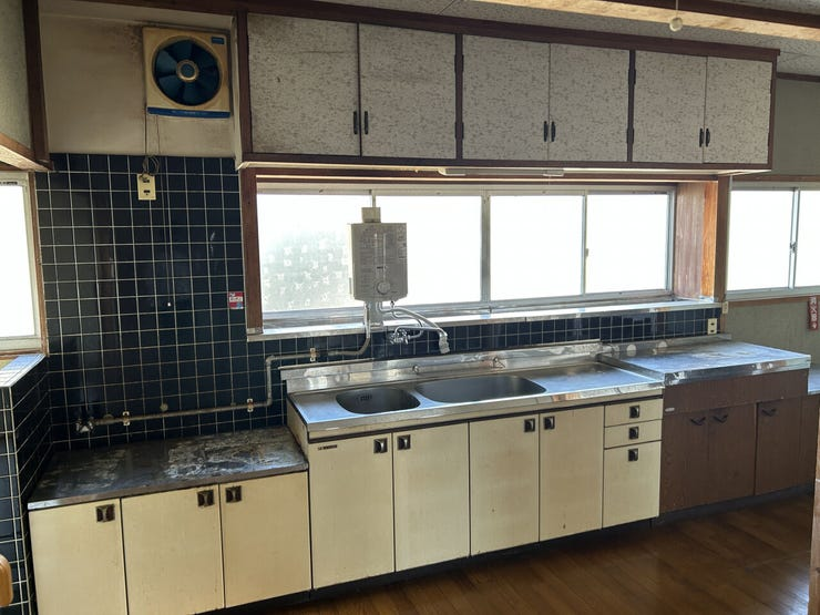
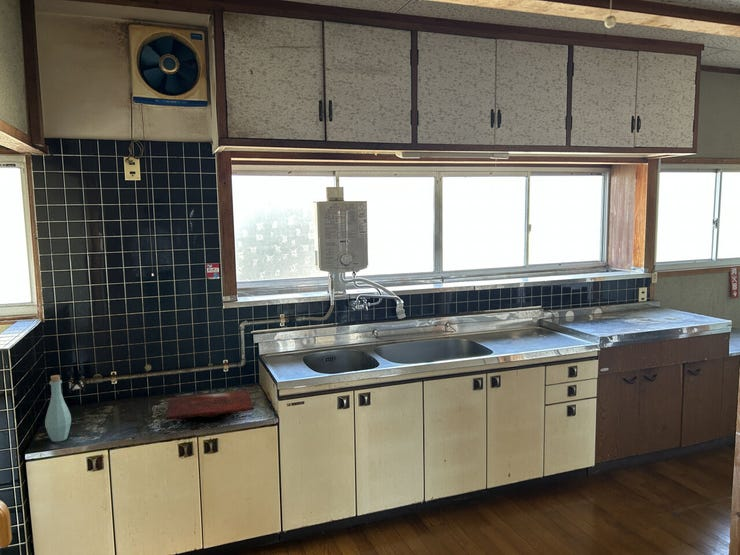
+ bottle [44,374,72,443]
+ cutting board [165,390,255,420]
